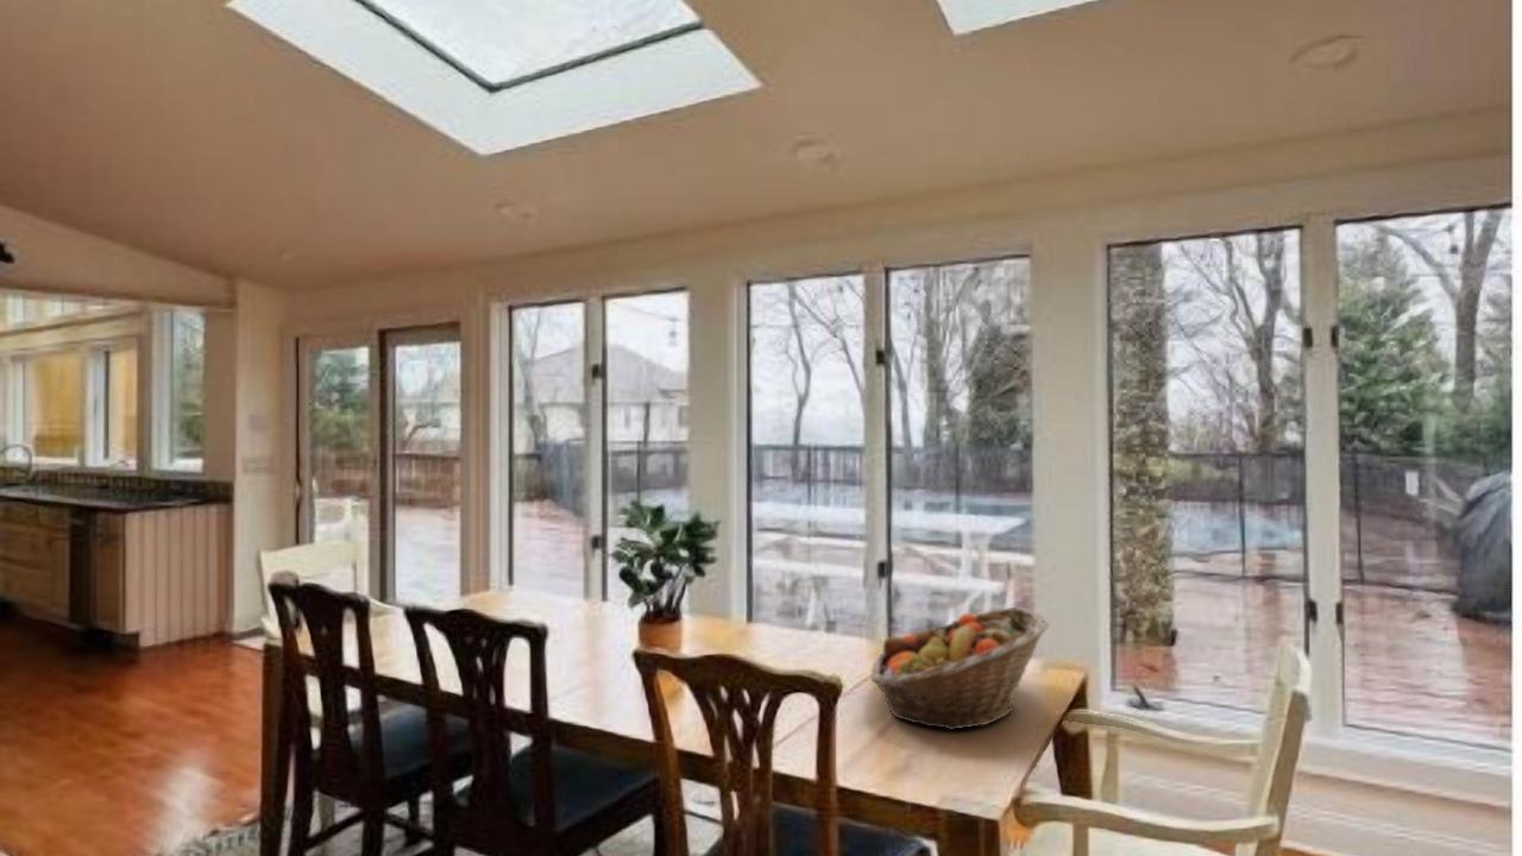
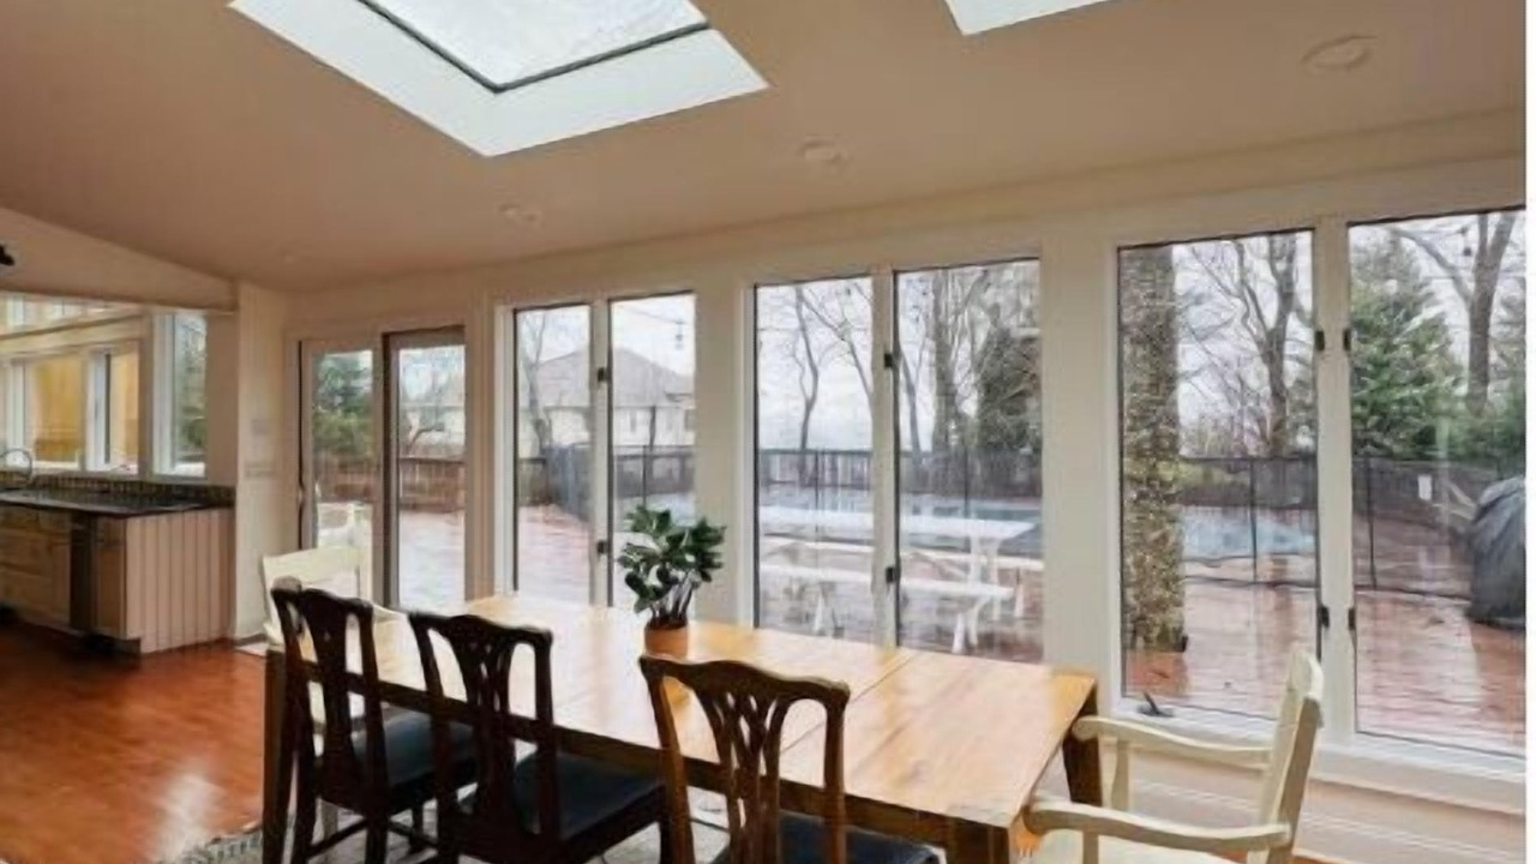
- fruit basket [869,606,1050,731]
